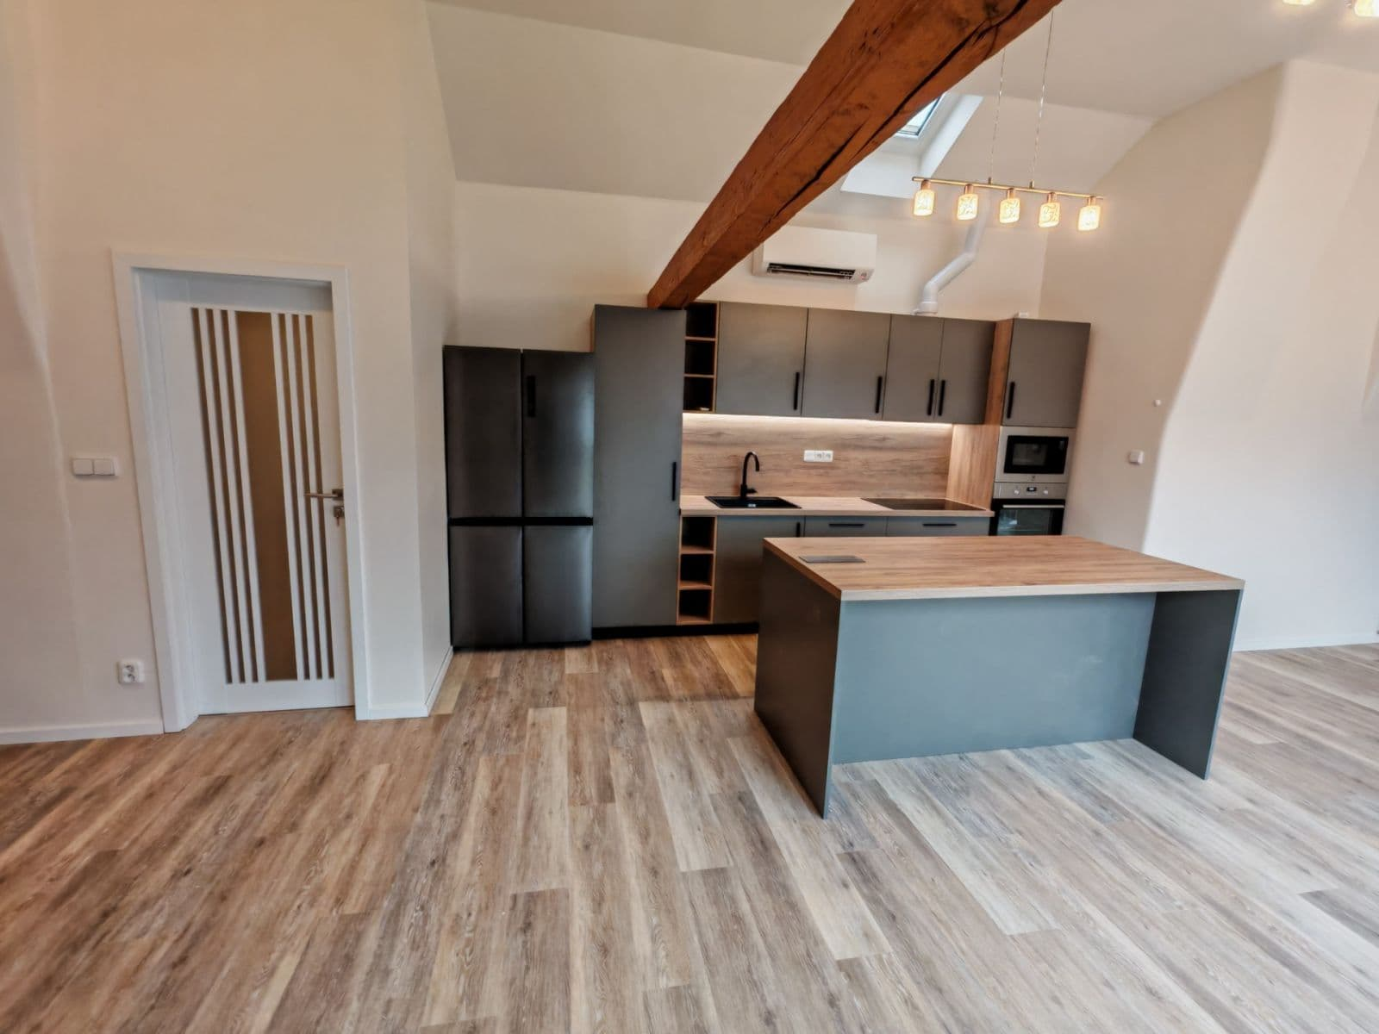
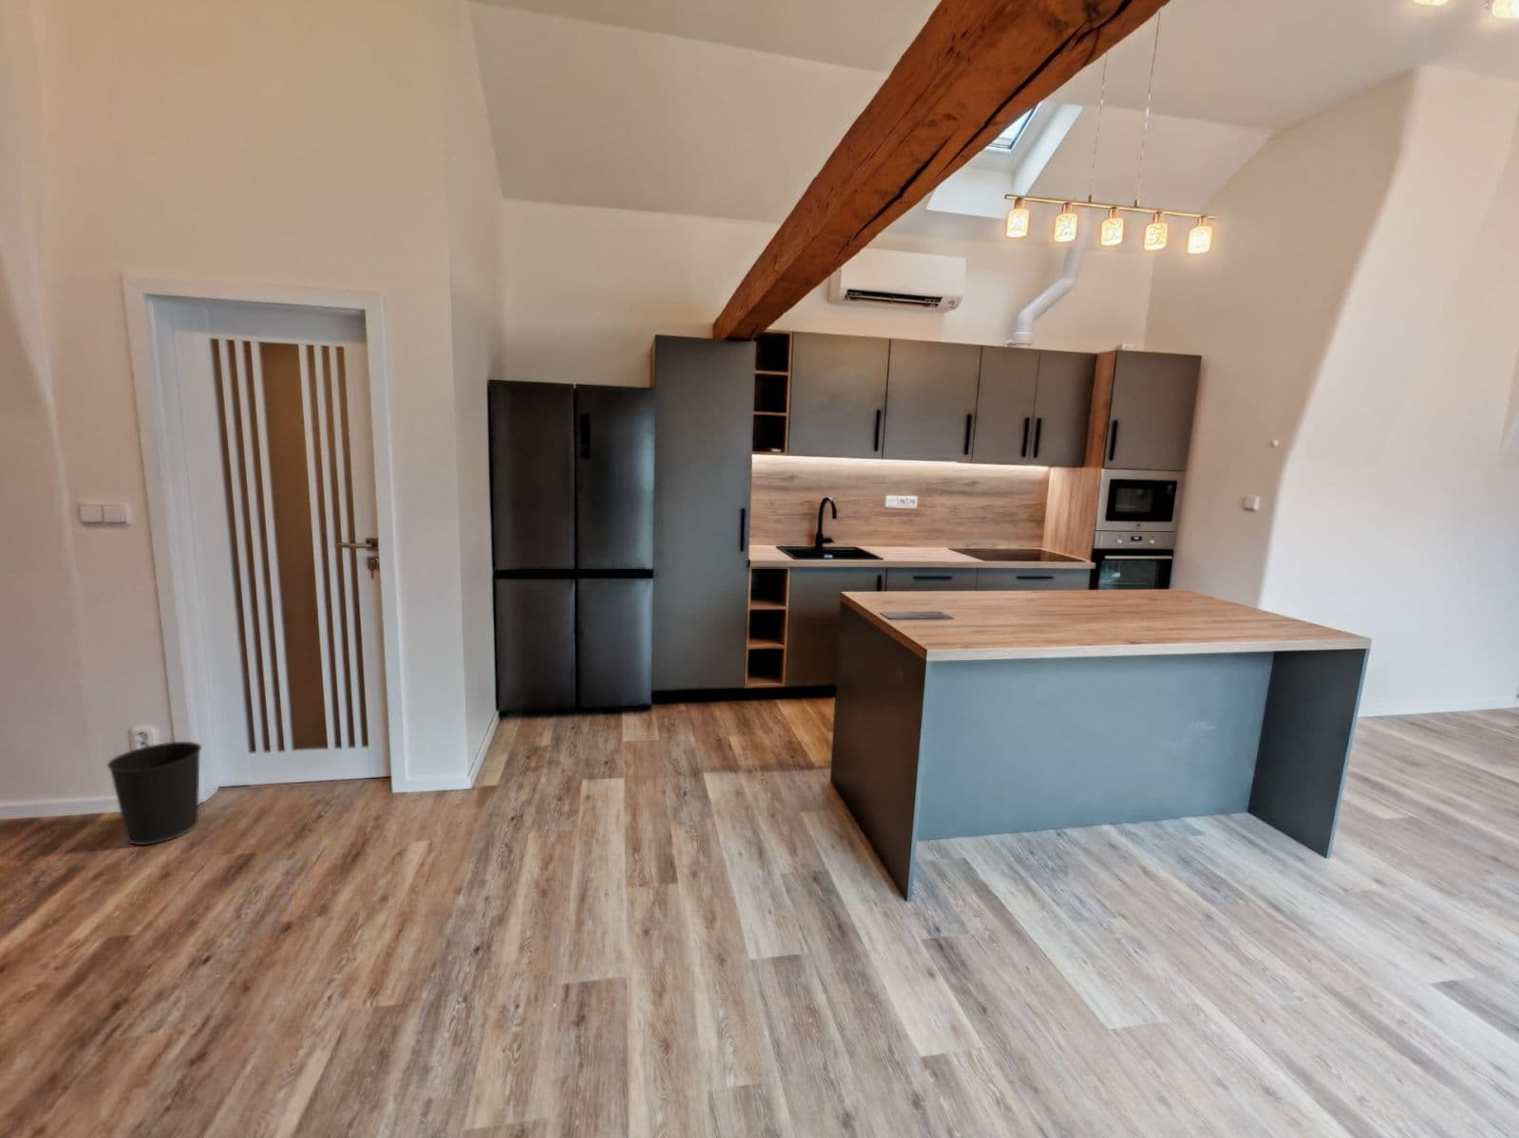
+ wastebasket [106,741,202,846]
